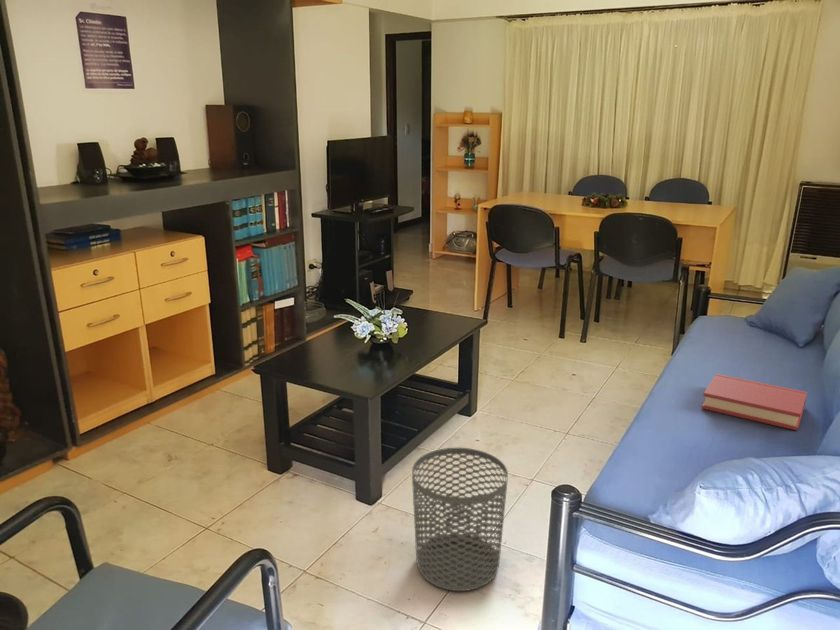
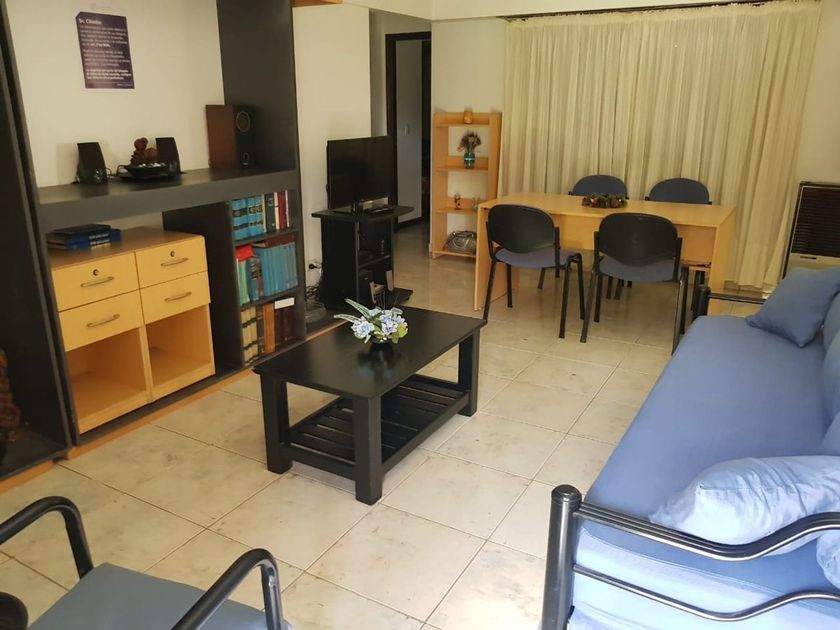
- waste bin [411,447,509,592]
- hardback book [701,373,808,432]
